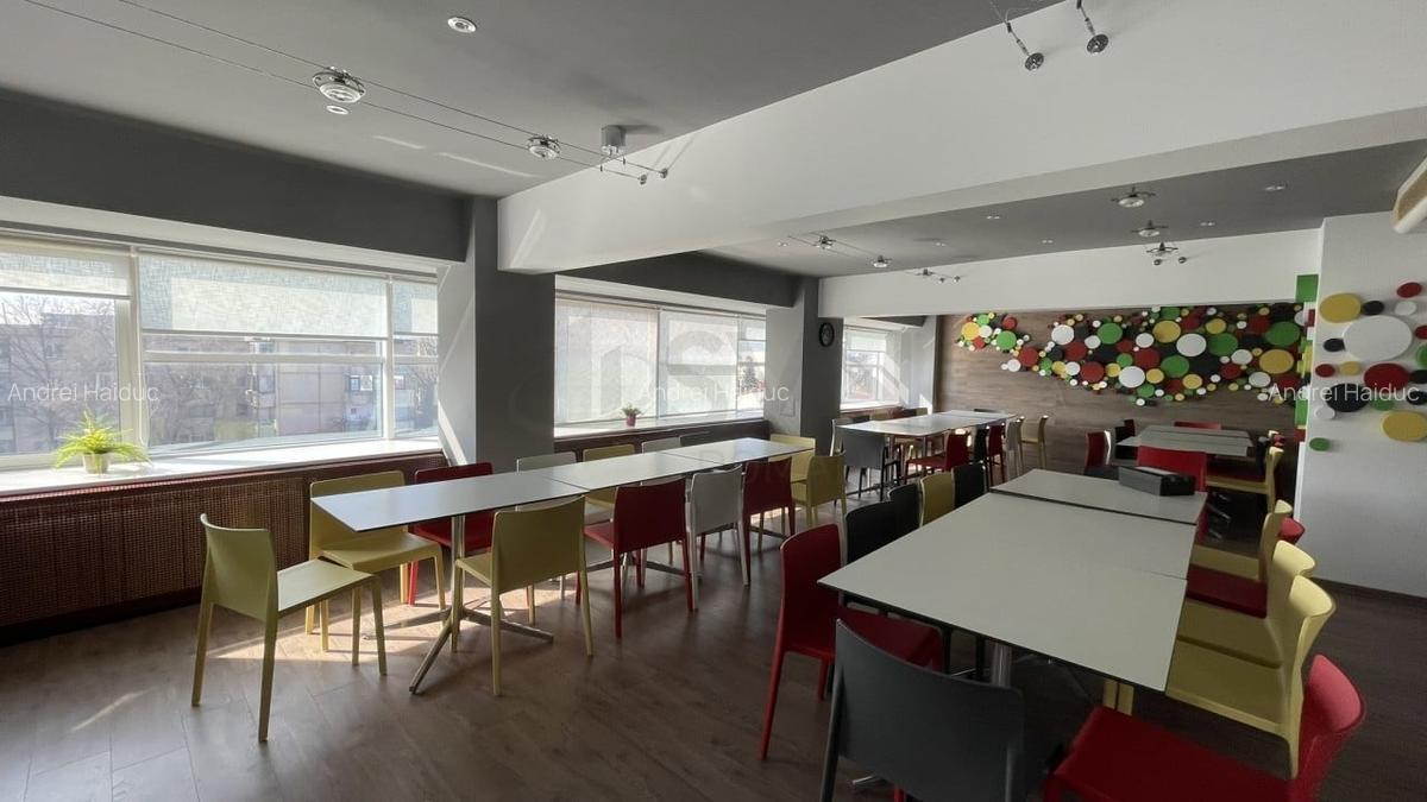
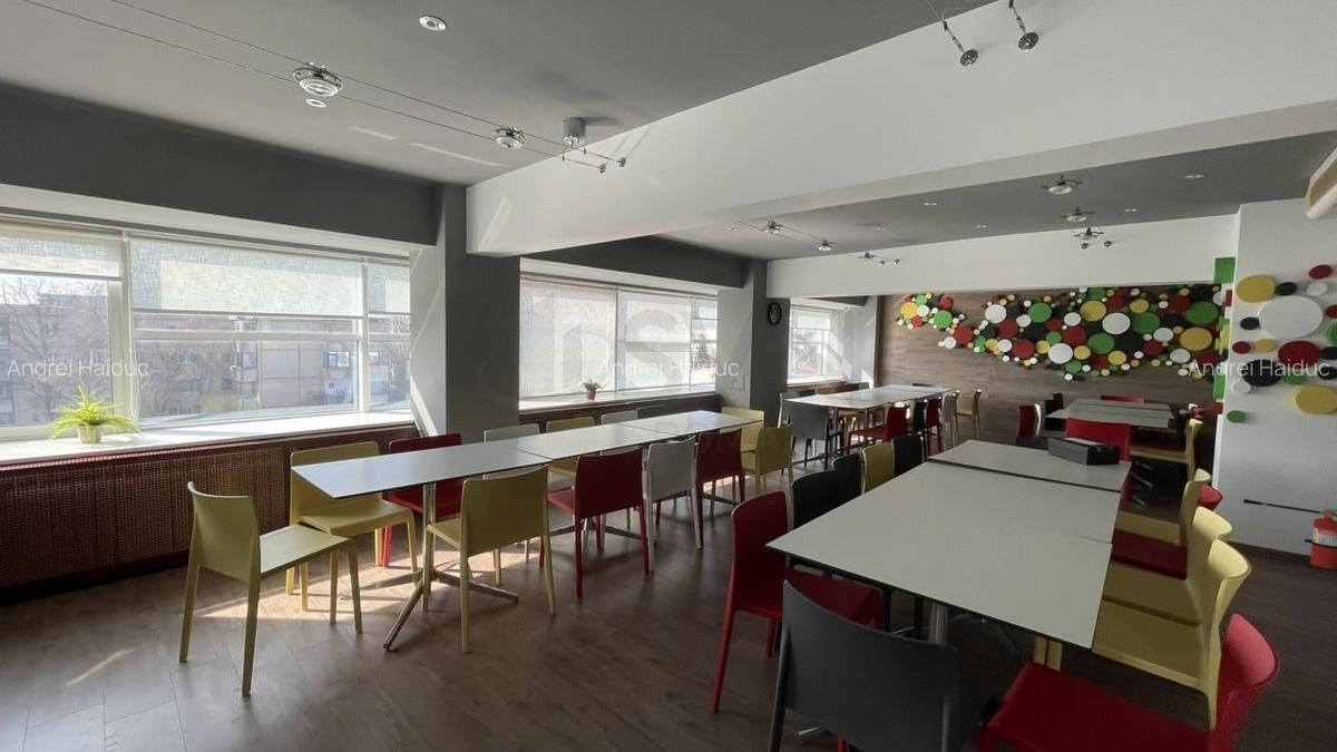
+ fire extinguisher [1242,498,1337,570]
